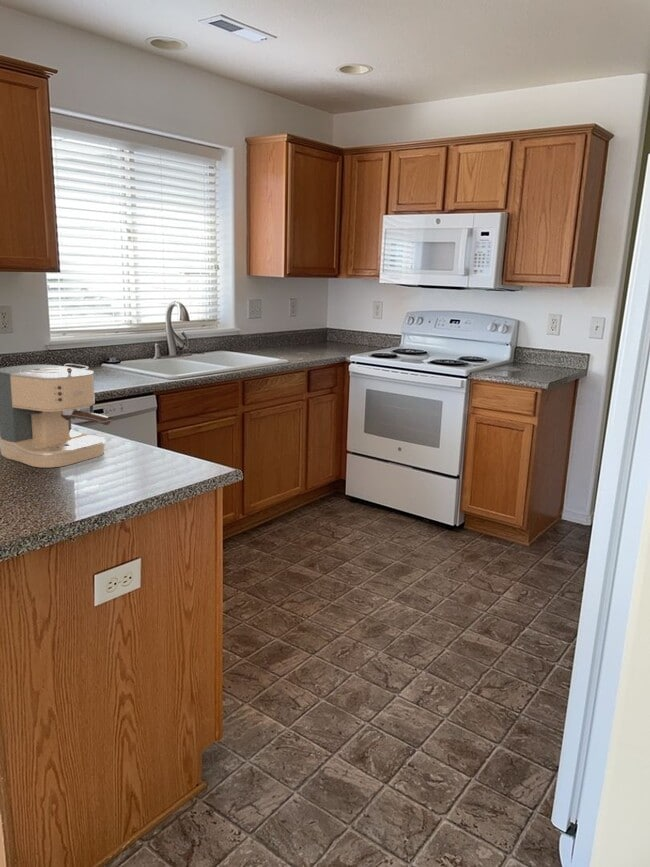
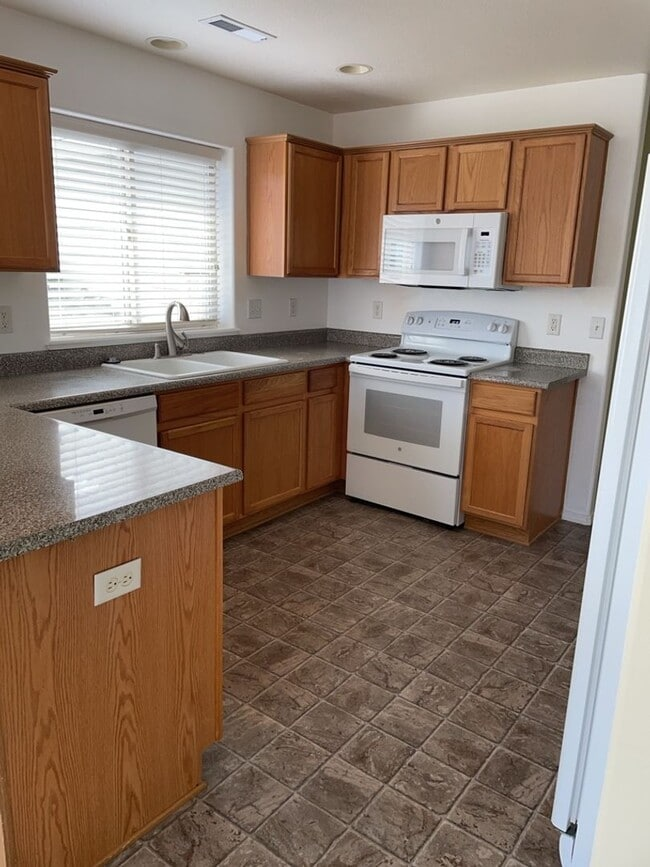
- coffee maker [0,363,112,468]
